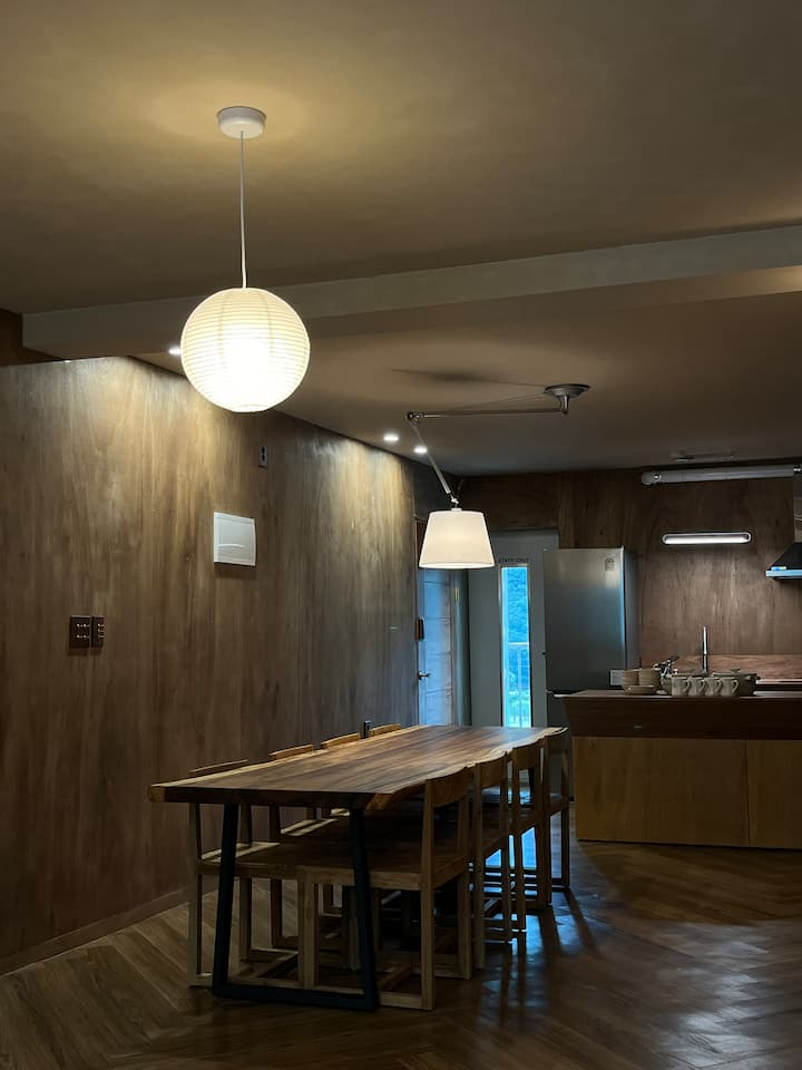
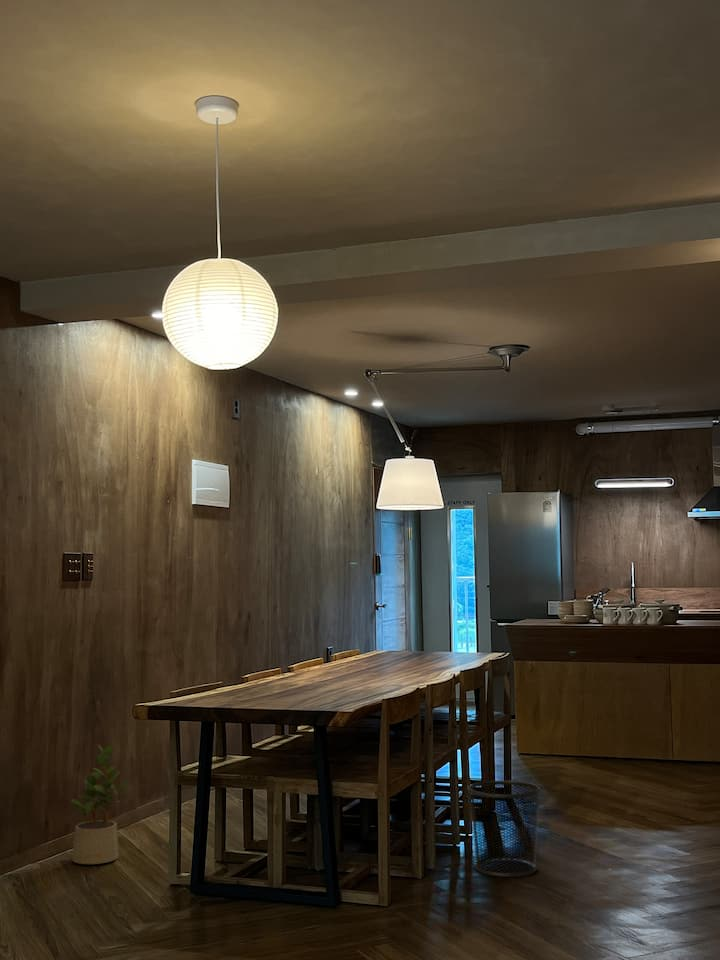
+ waste bin [466,780,542,878]
+ potted plant [70,743,130,865]
